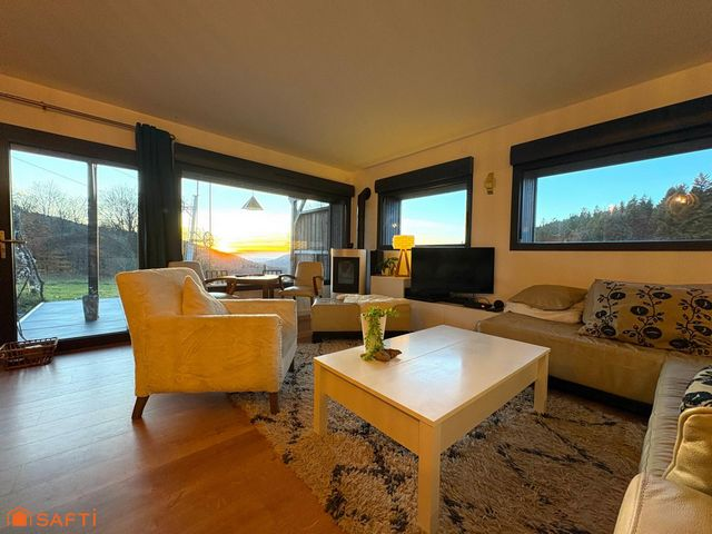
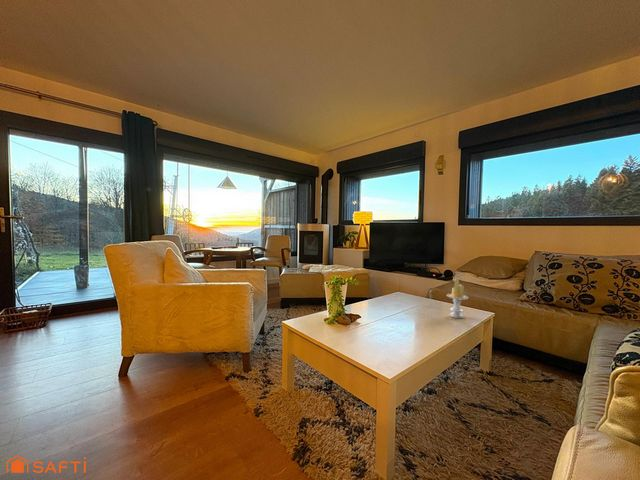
+ candle [446,278,469,319]
